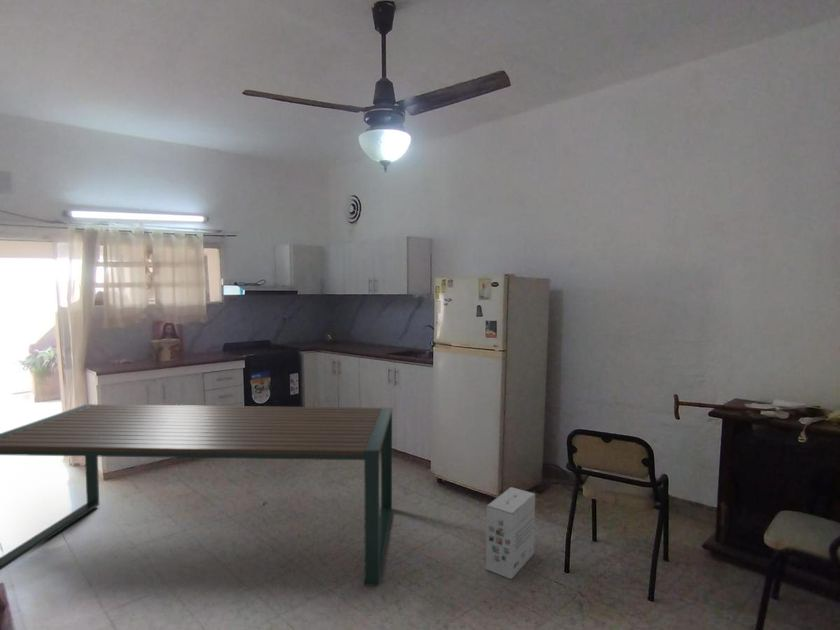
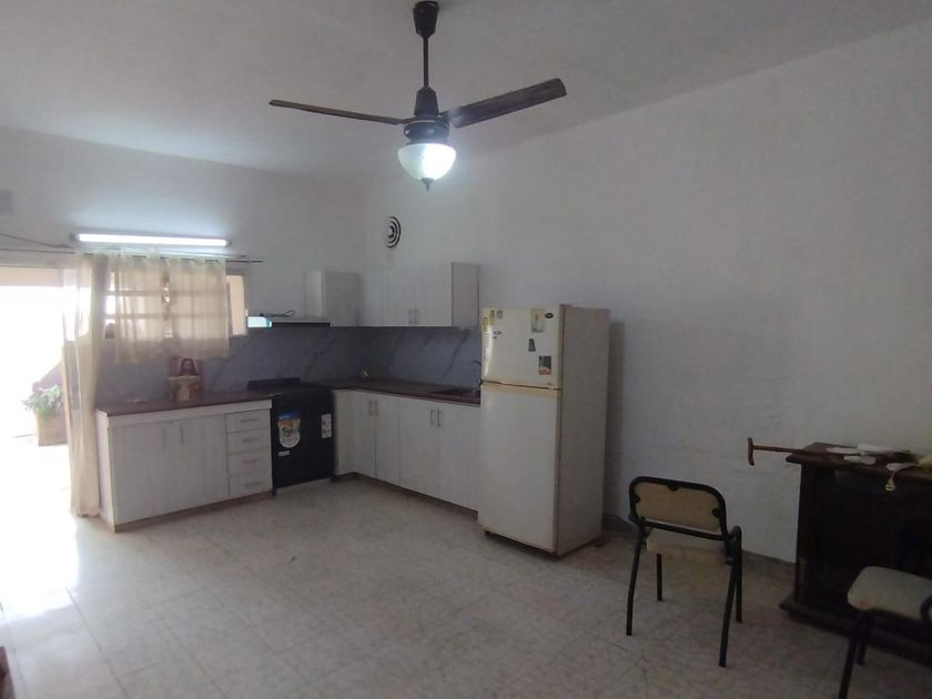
- cardboard box [485,486,536,580]
- dining table [0,403,393,587]
